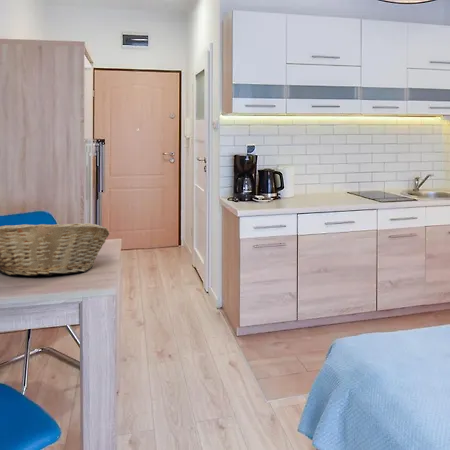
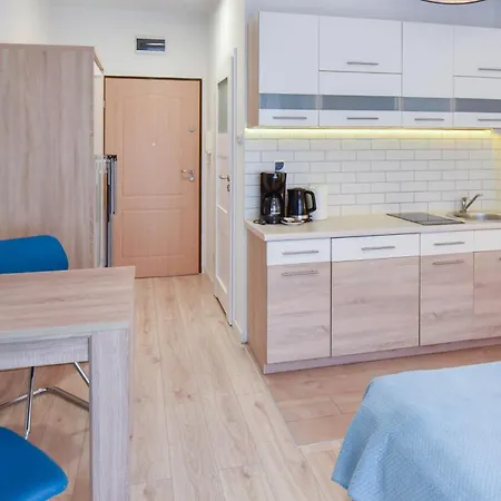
- fruit basket [0,222,110,277]
